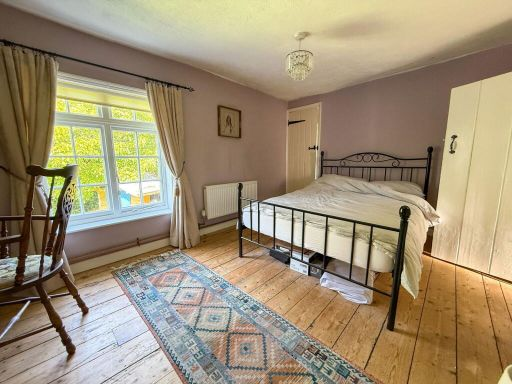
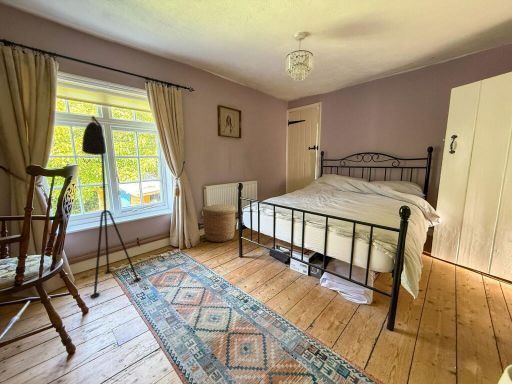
+ woven basket [201,203,237,243]
+ floor lamp [81,115,142,299]
